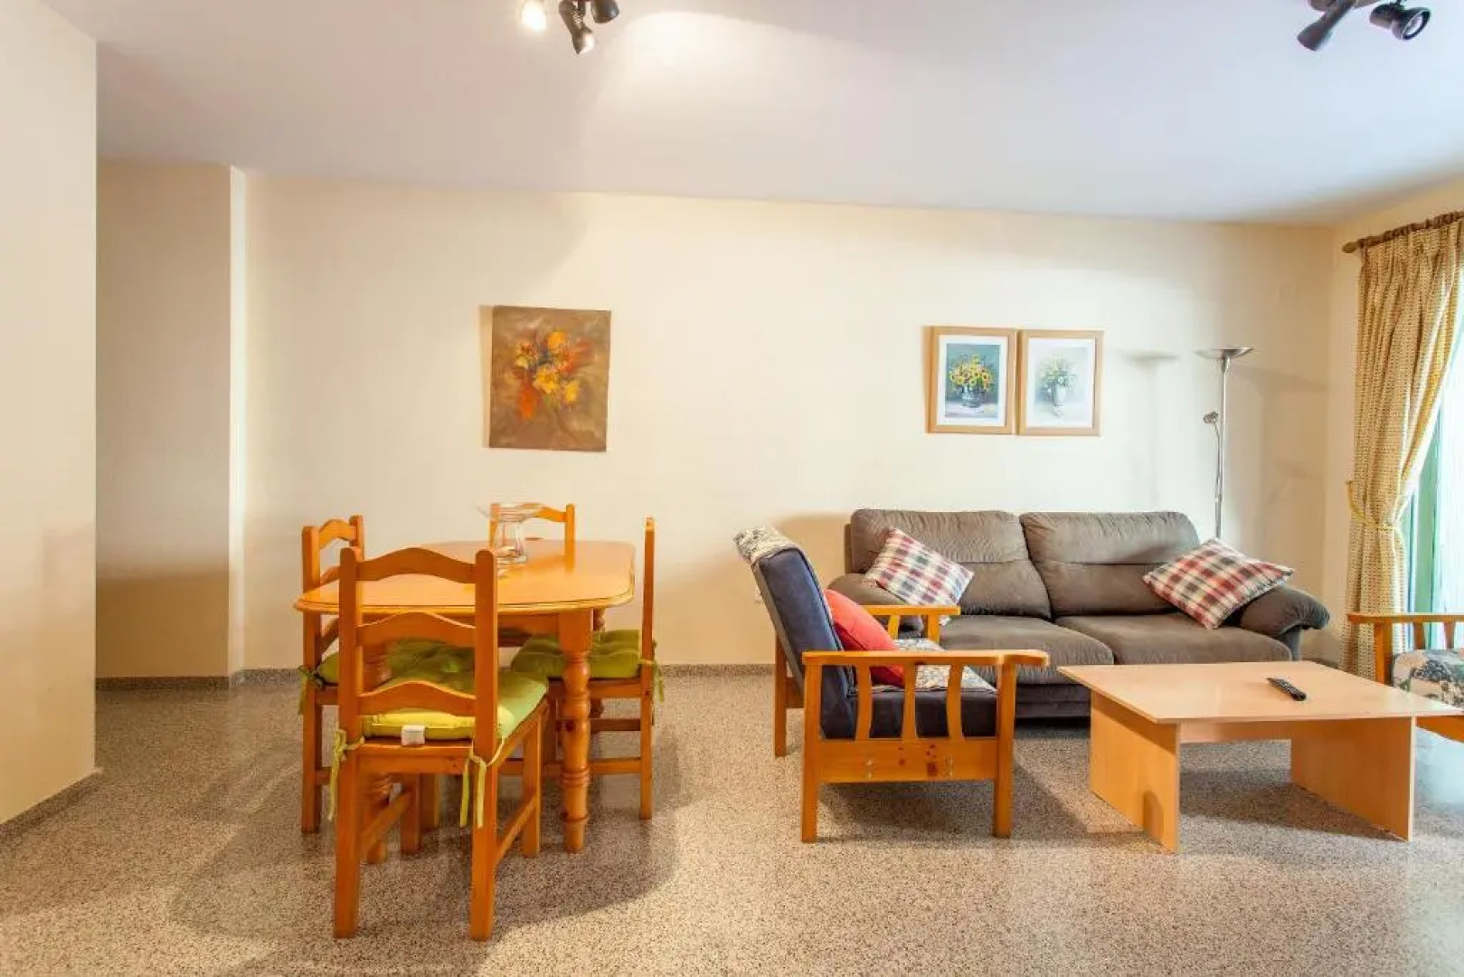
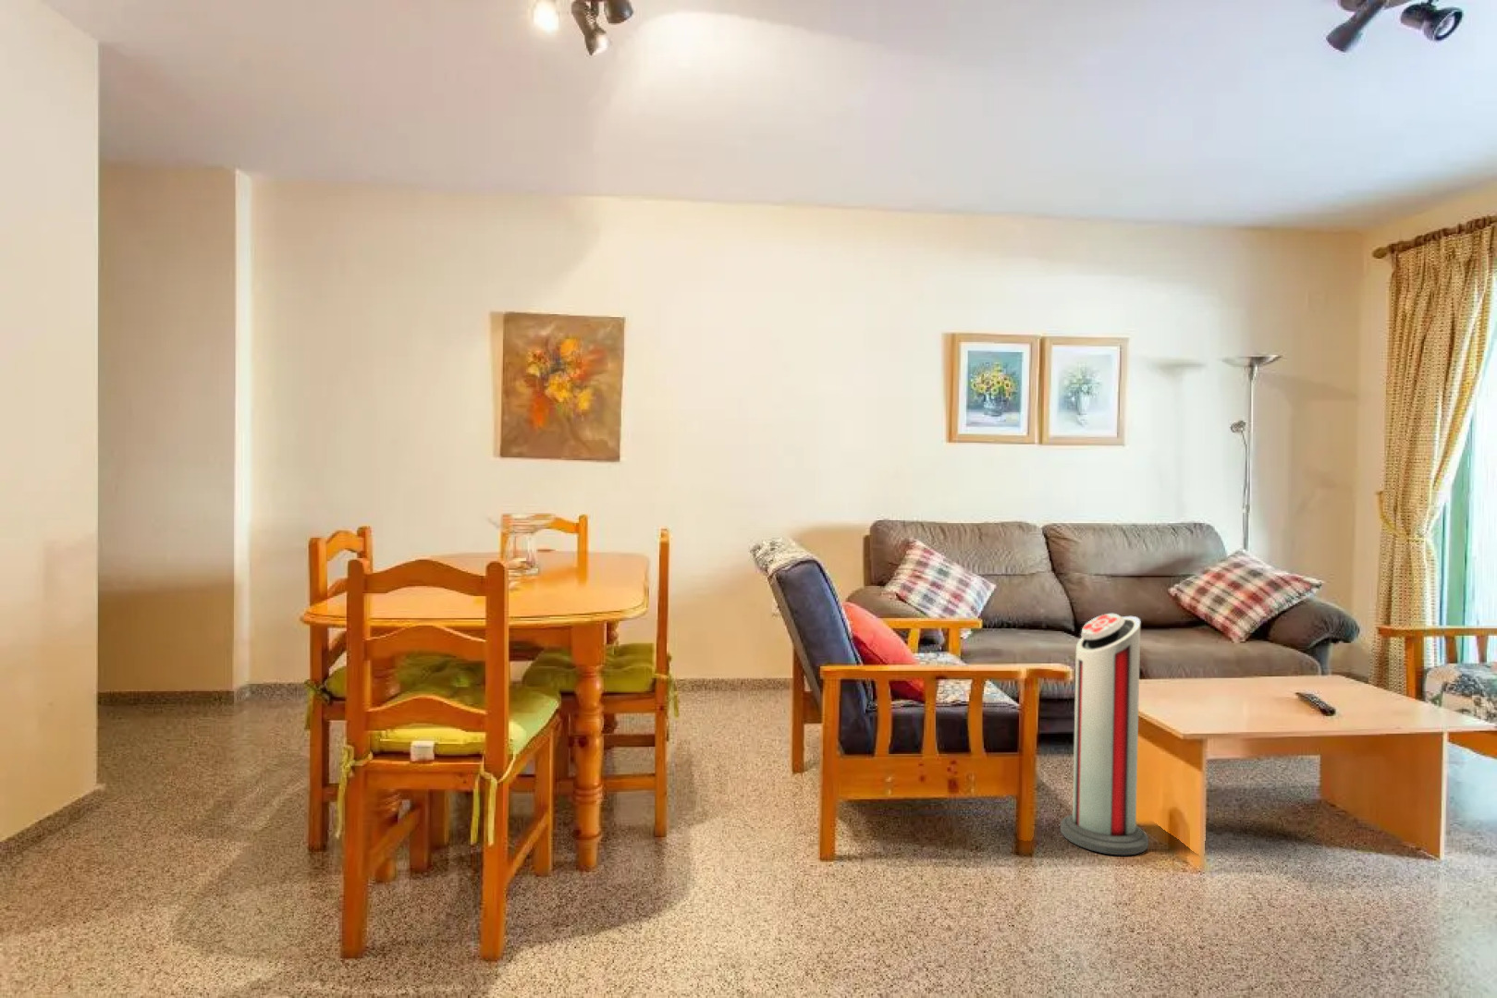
+ air purifier [1060,613,1149,855]
